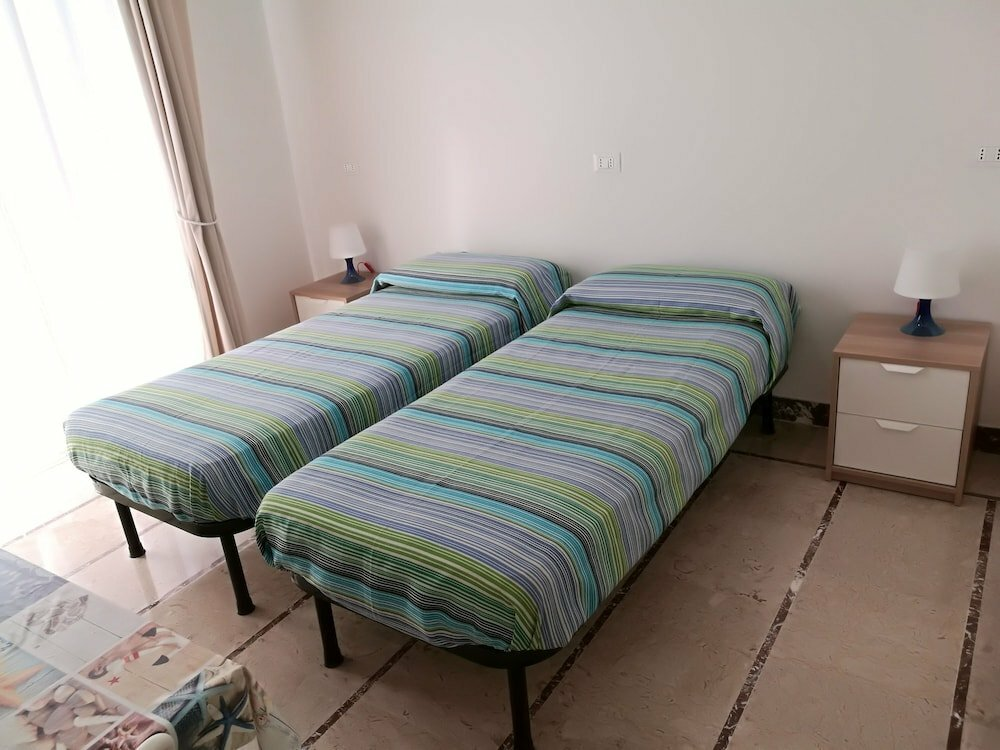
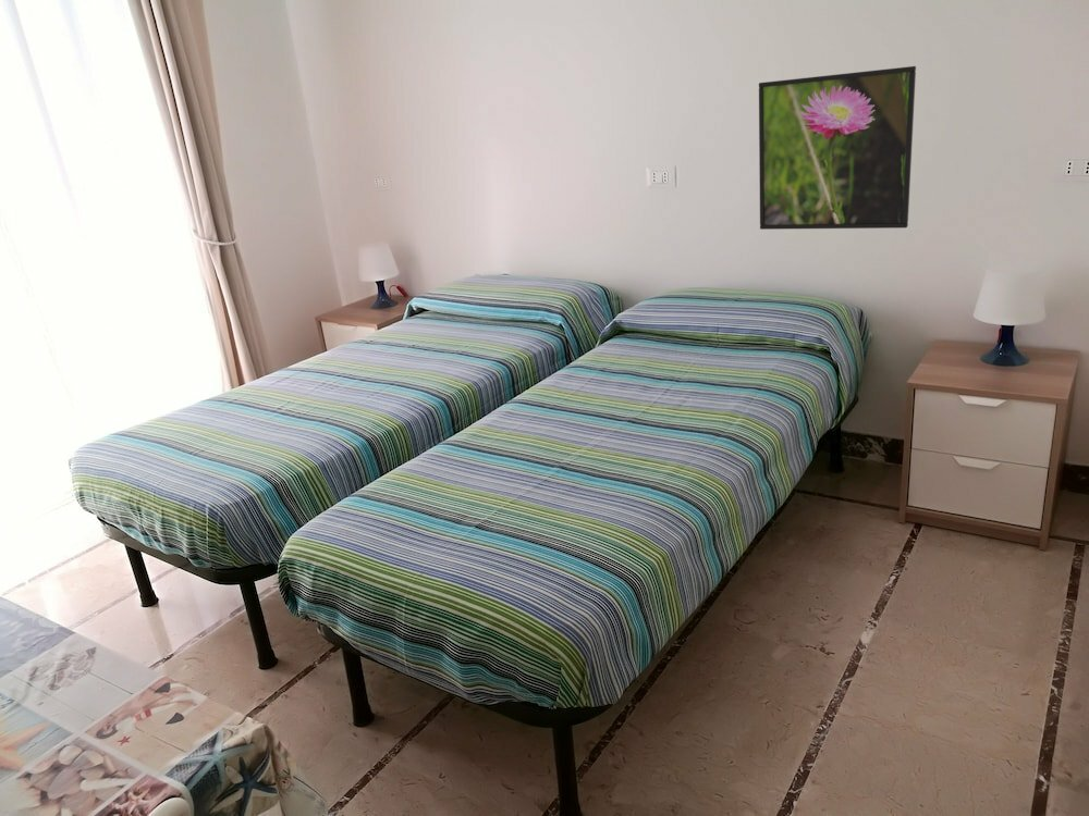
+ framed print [758,65,917,231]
